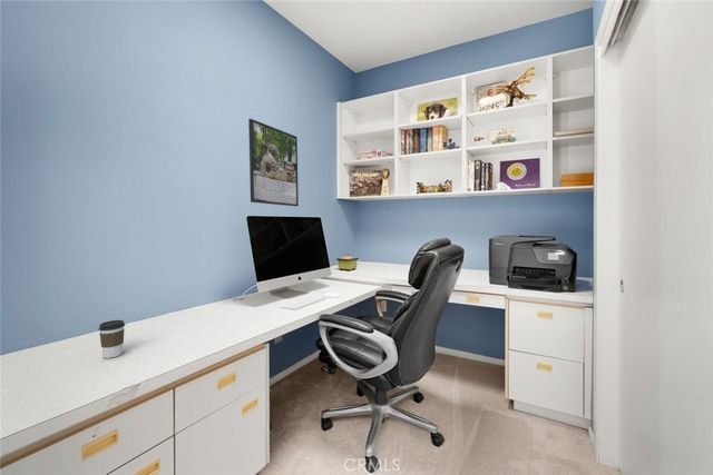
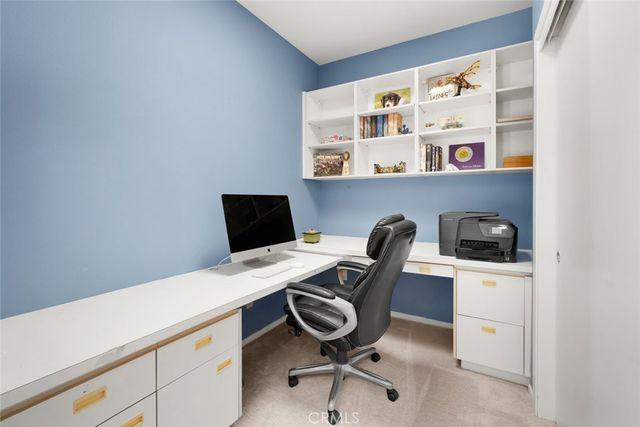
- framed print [247,118,300,207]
- coffee cup [98,319,126,359]
